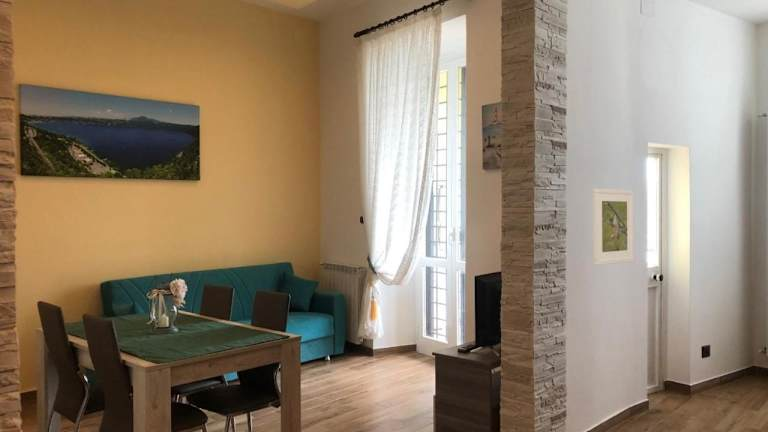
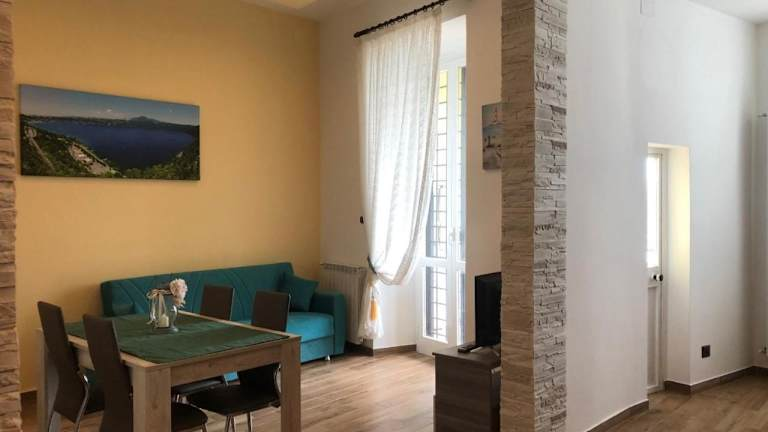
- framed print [592,188,635,266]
